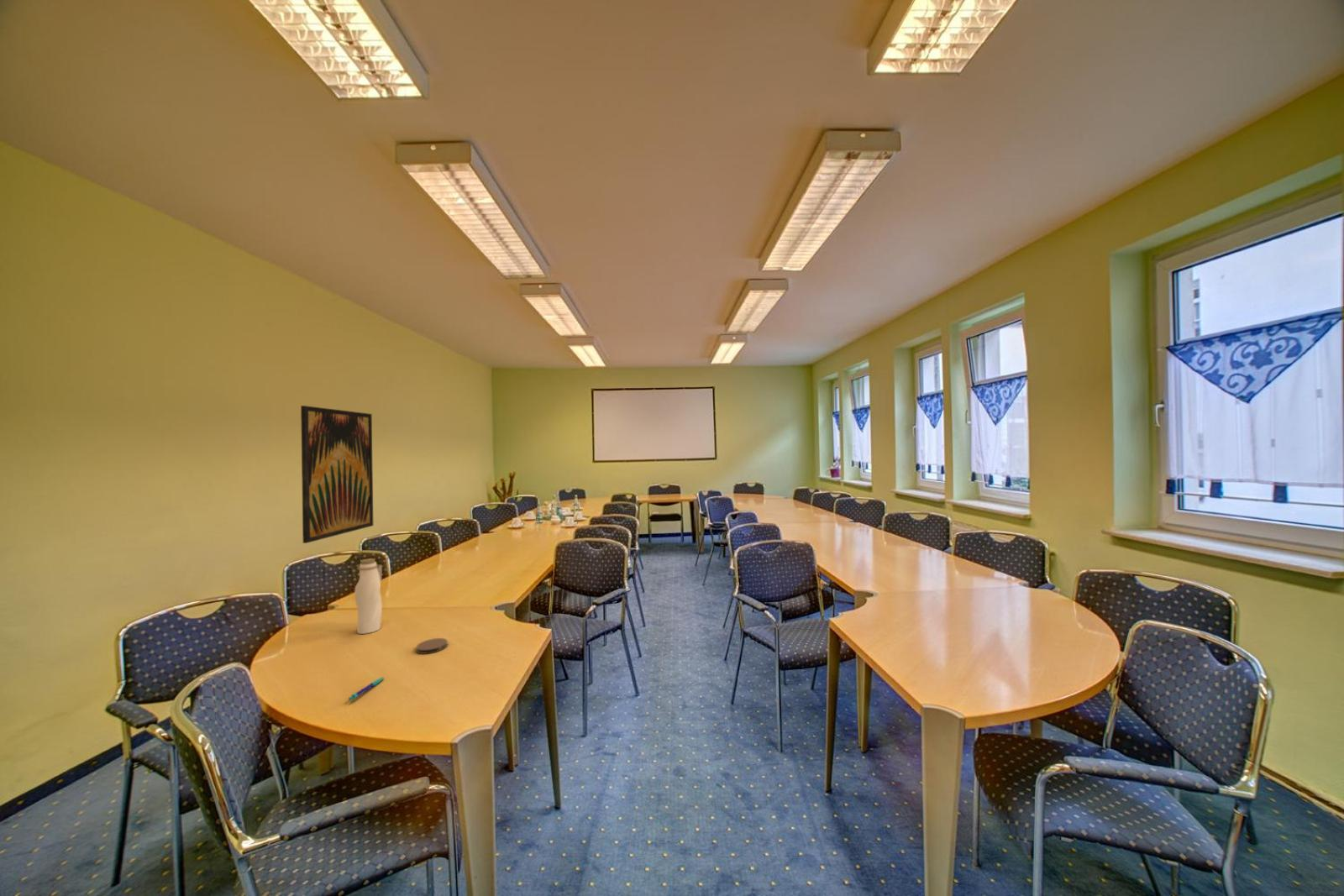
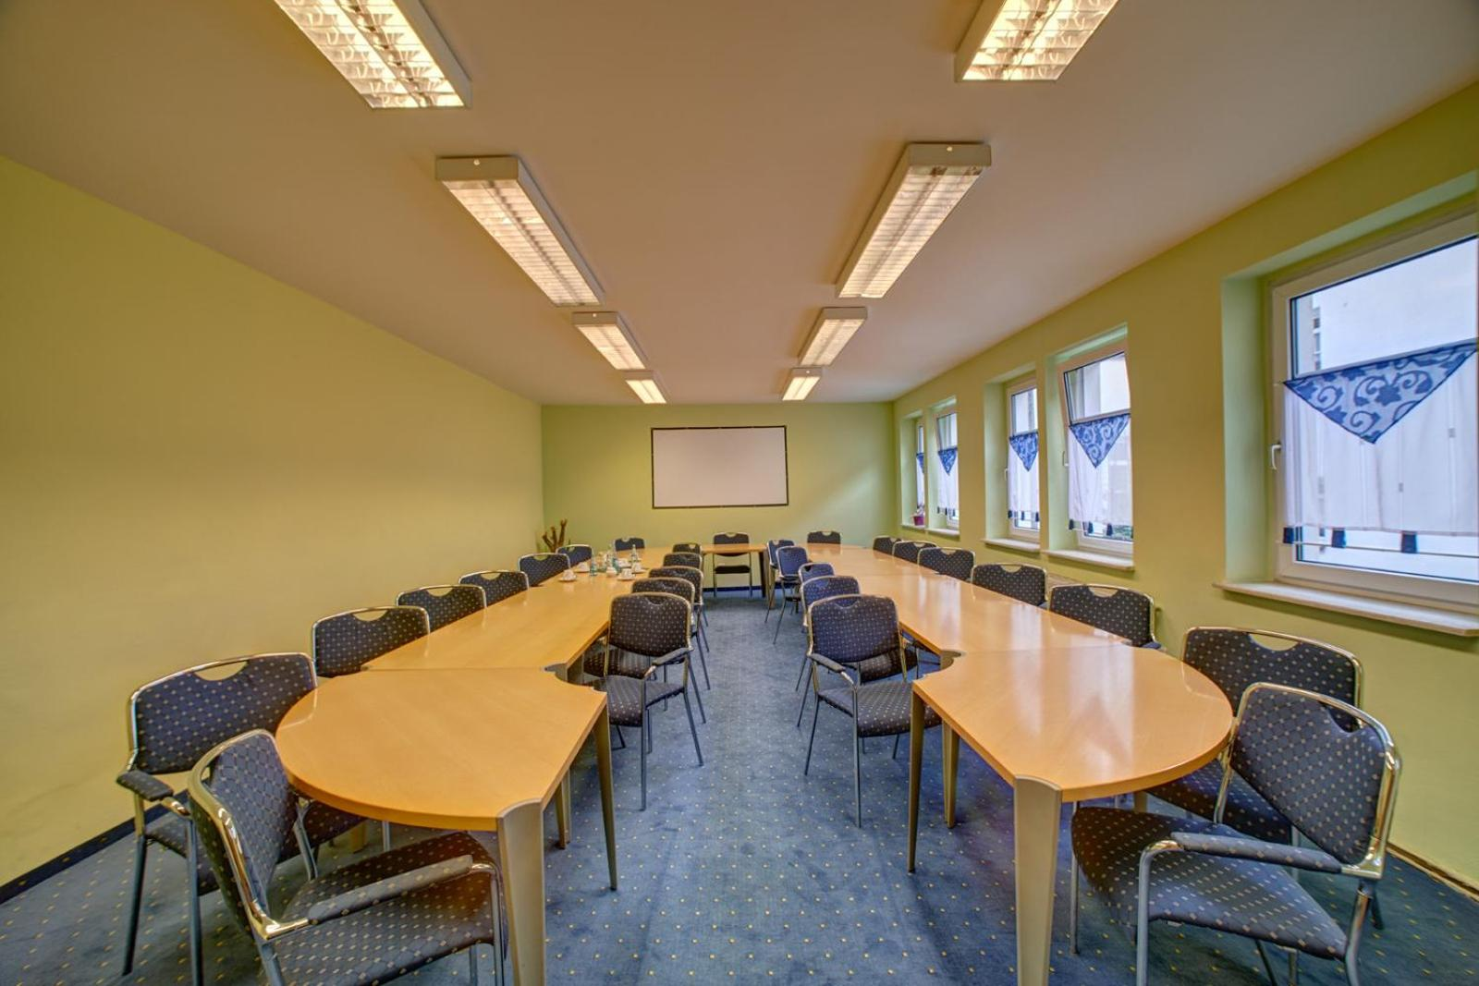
- pen [348,676,386,701]
- coaster [416,637,449,655]
- wall art [300,405,374,544]
- water bottle [354,558,383,635]
